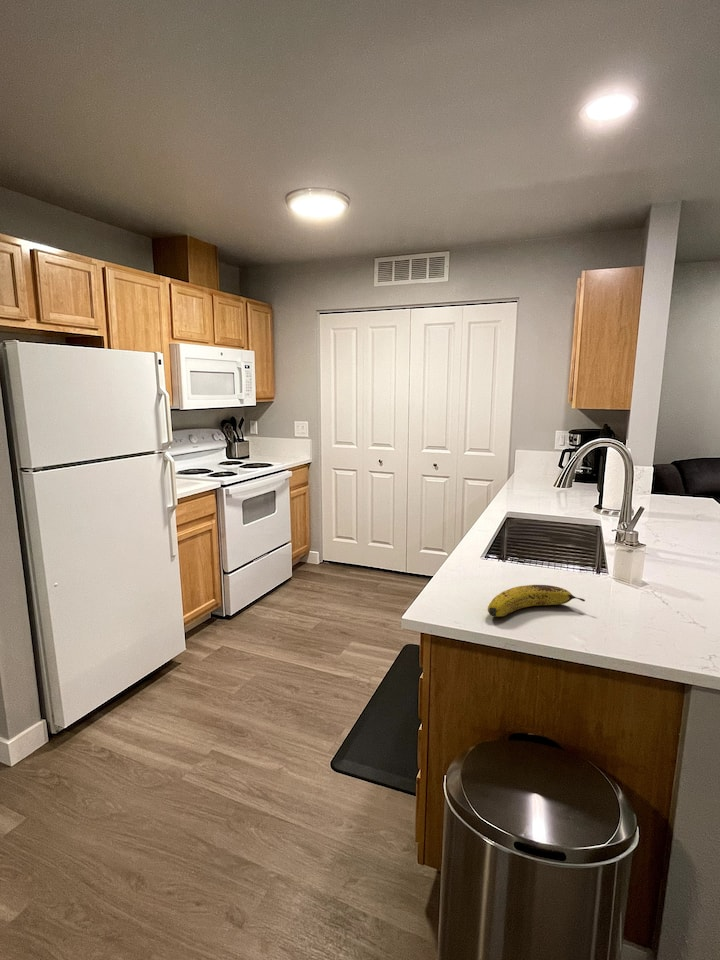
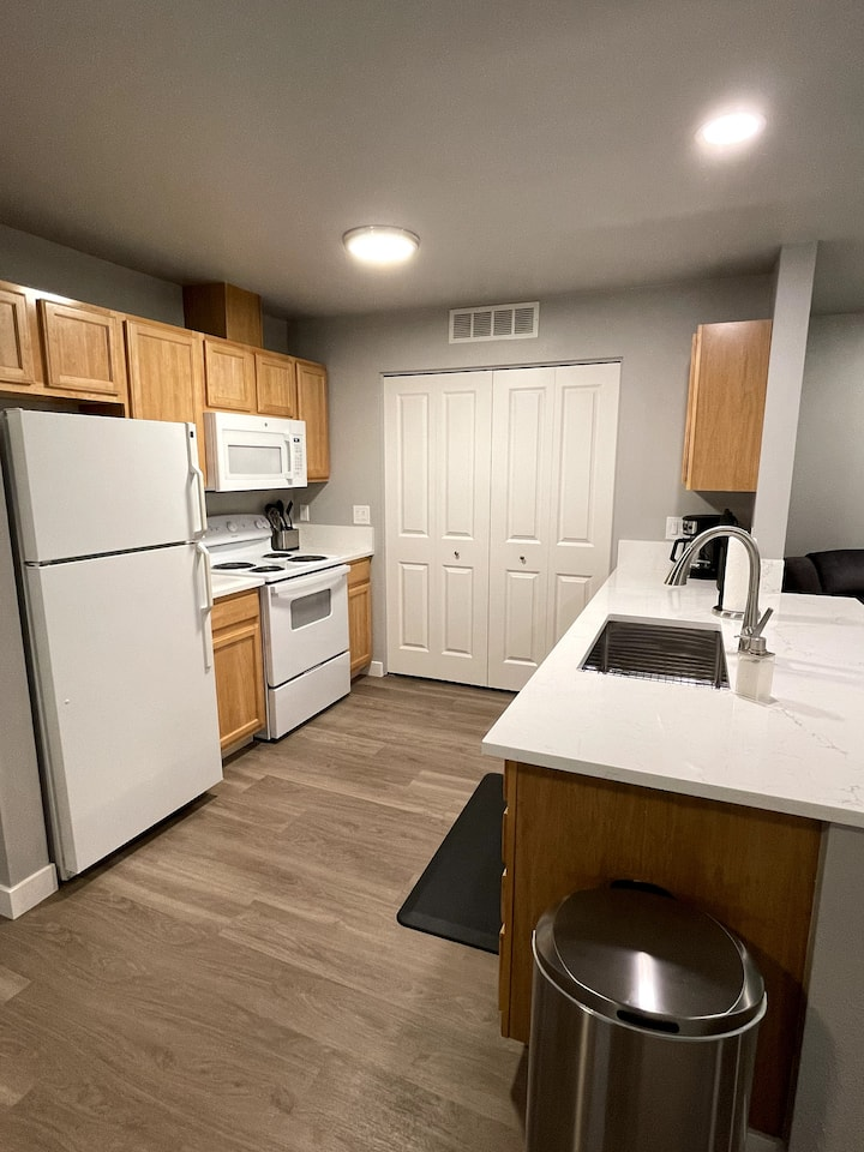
- fruit [487,584,586,618]
